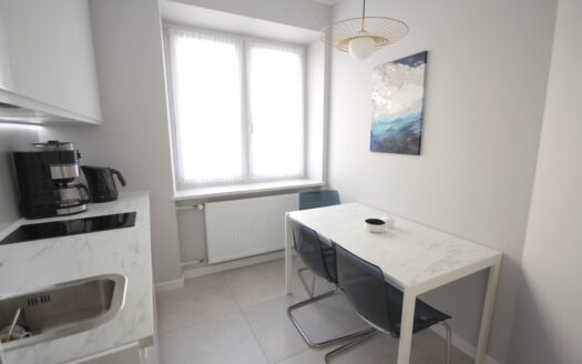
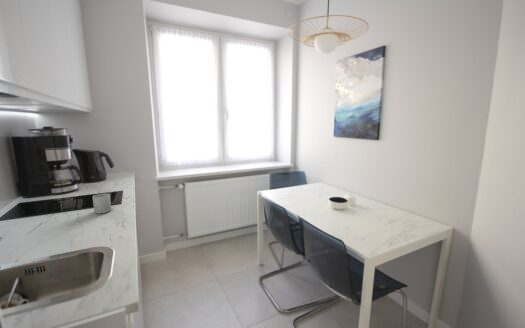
+ mug [92,192,112,215]
